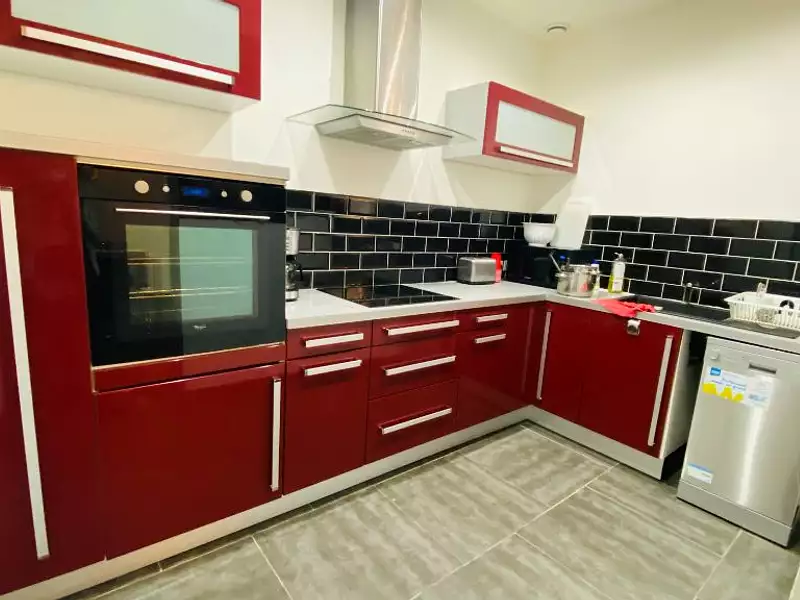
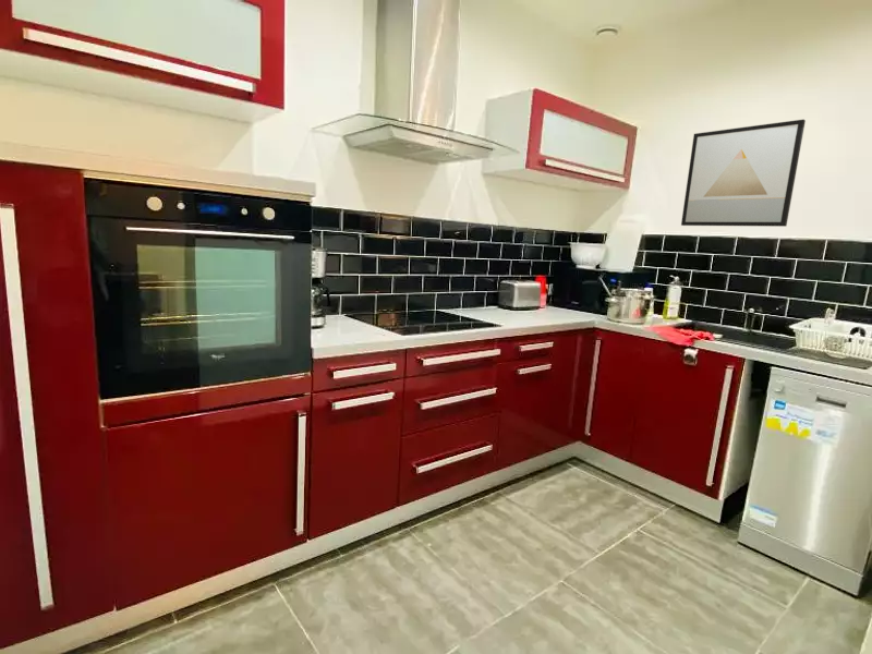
+ wall art [680,119,807,228]
